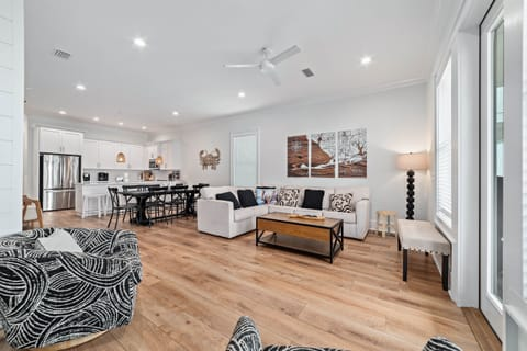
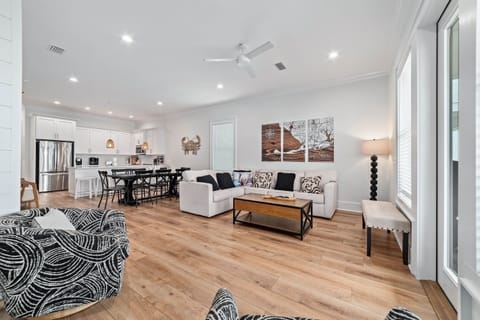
- stool [374,210,399,239]
